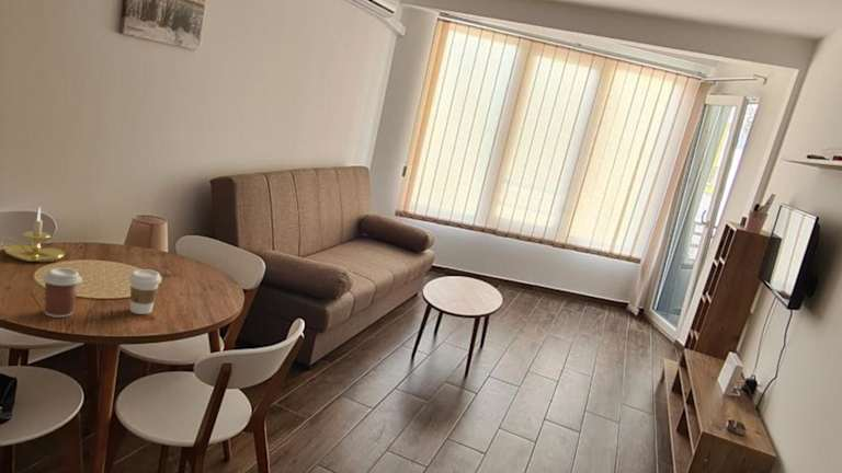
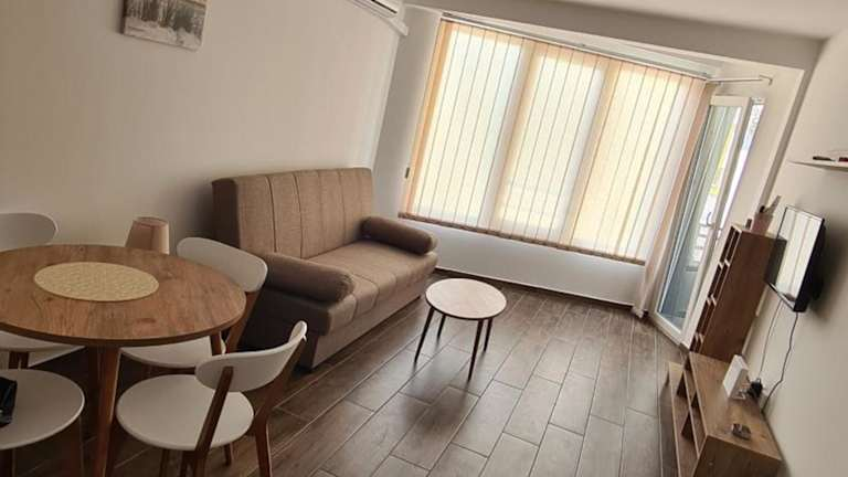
- coffee cup [128,268,163,315]
- coffee cup [42,267,83,319]
- candle holder [0,206,66,263]
